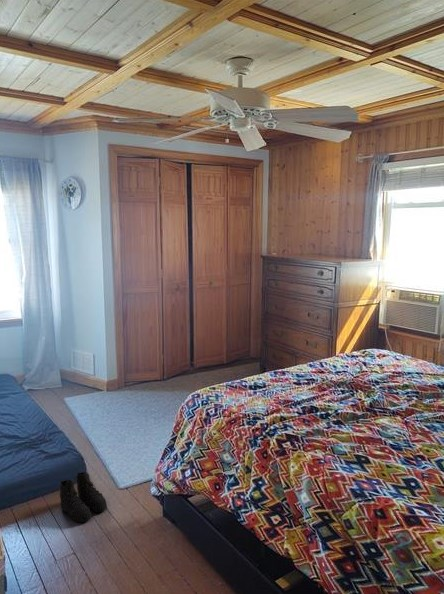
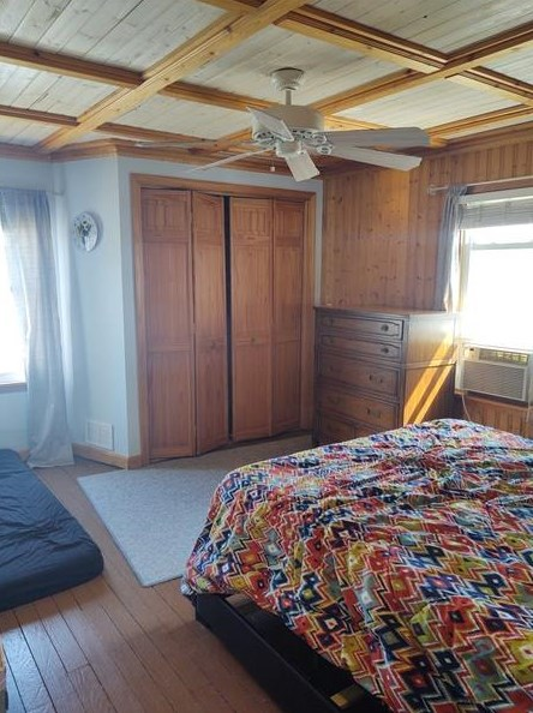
- boots [59,471,108,523]
